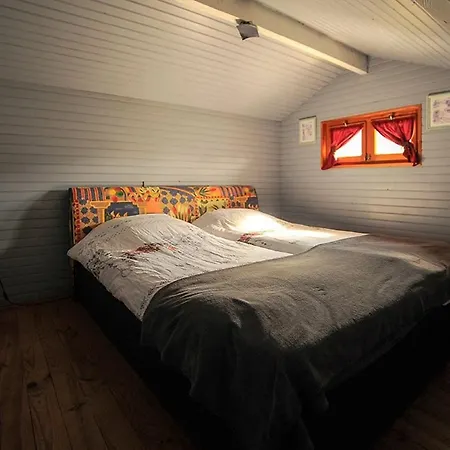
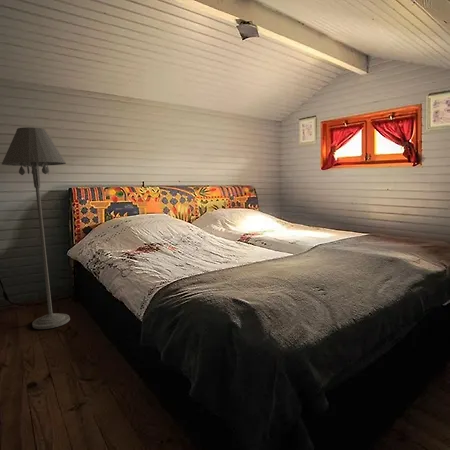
+ floor lamp [1,126,71,330]
